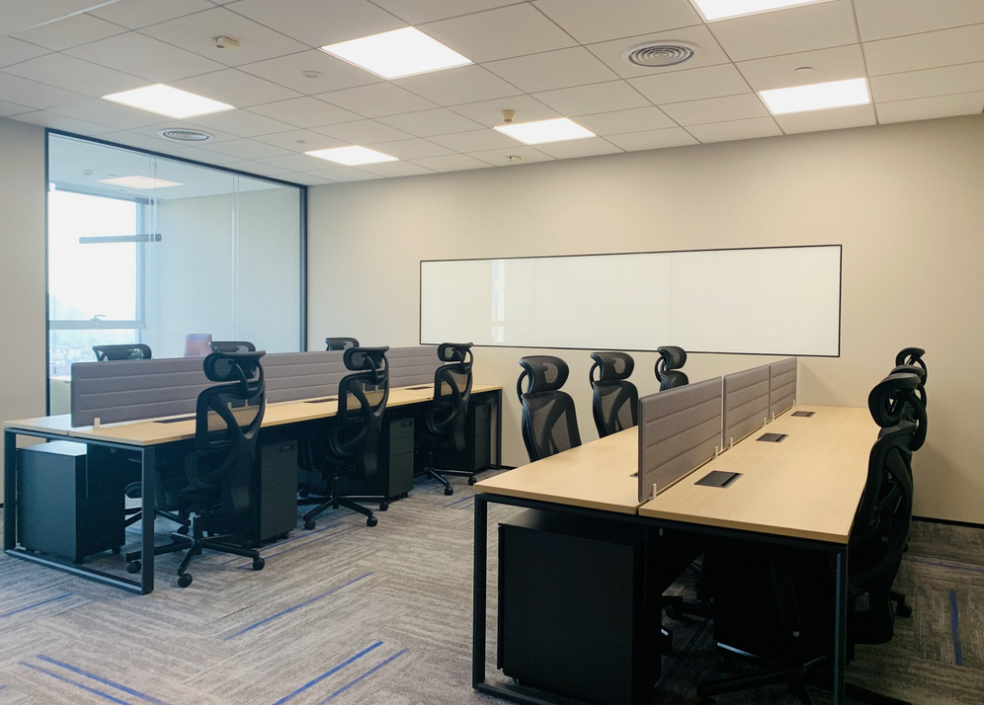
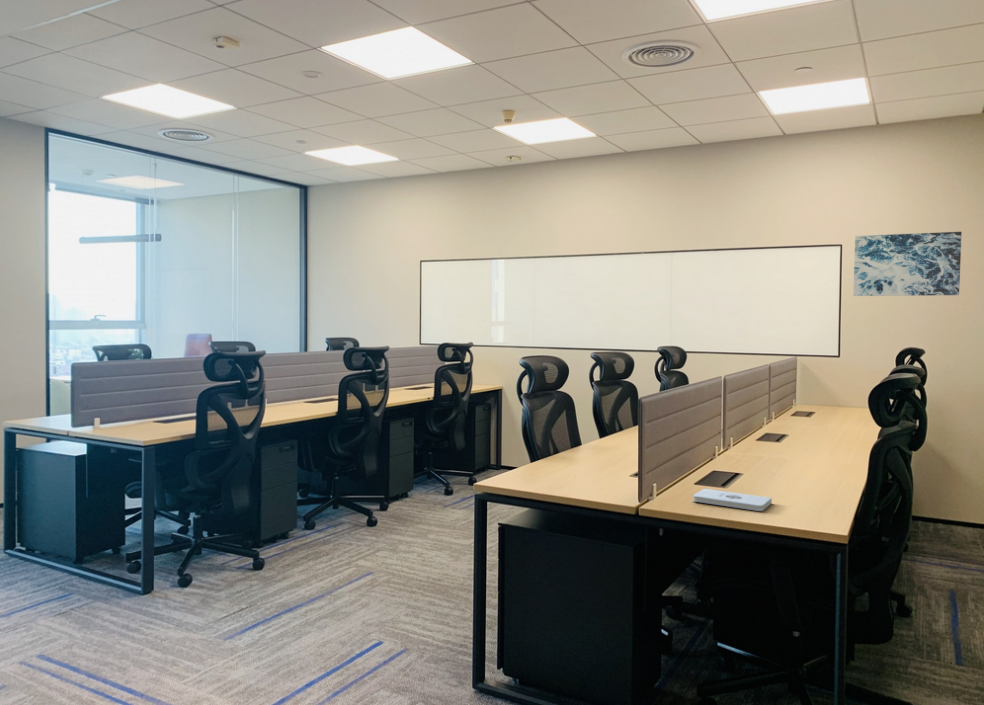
+ wall art [852,231,963,297]
+ notepad [692,487,773,512]
